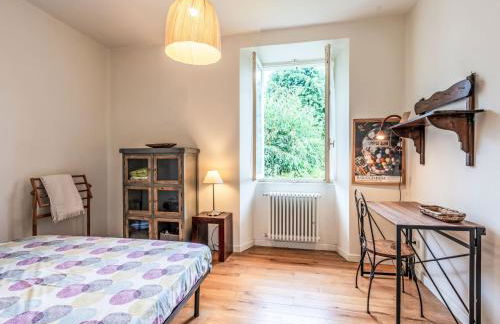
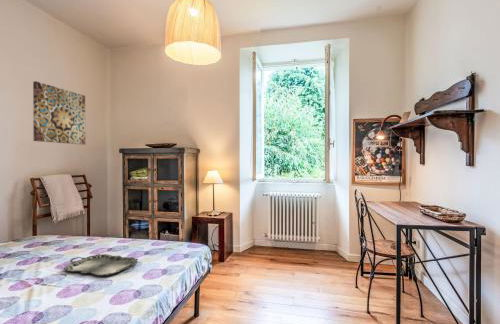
+ serving tray [63,253,139,277]
+ wall art [32,80,86,146]
